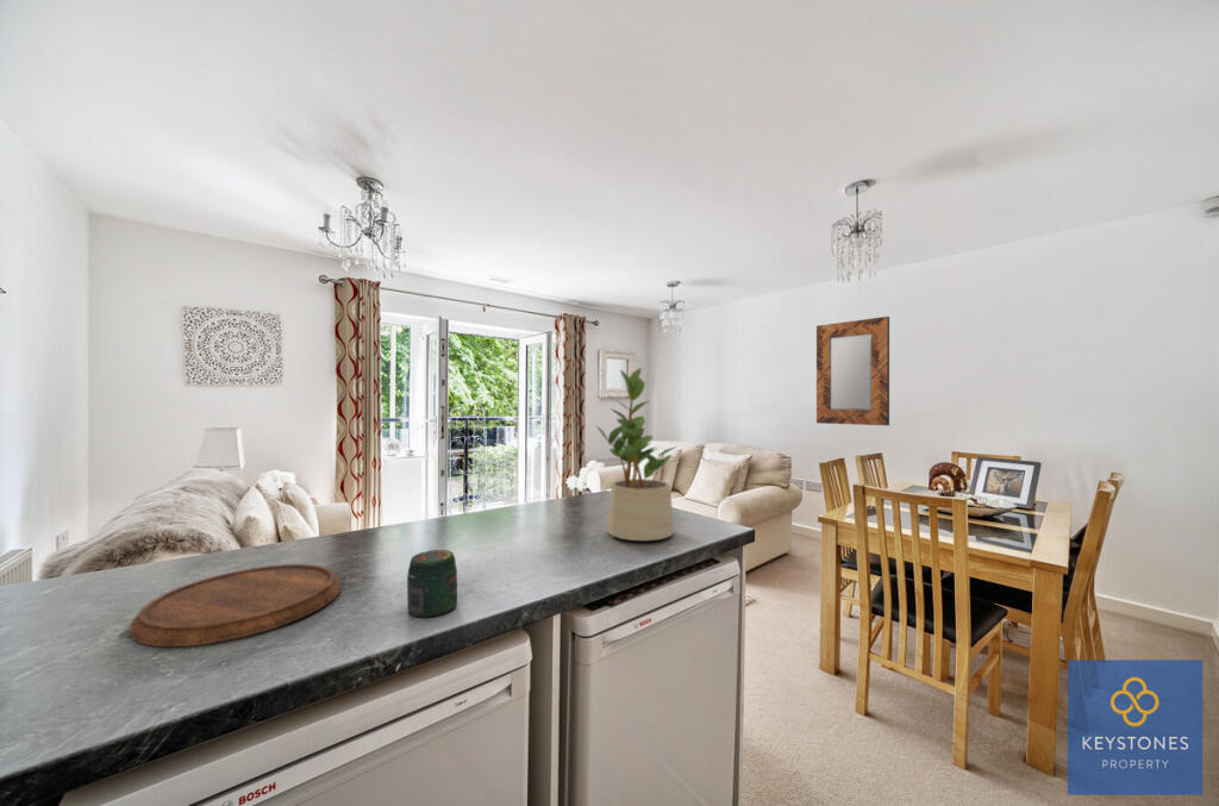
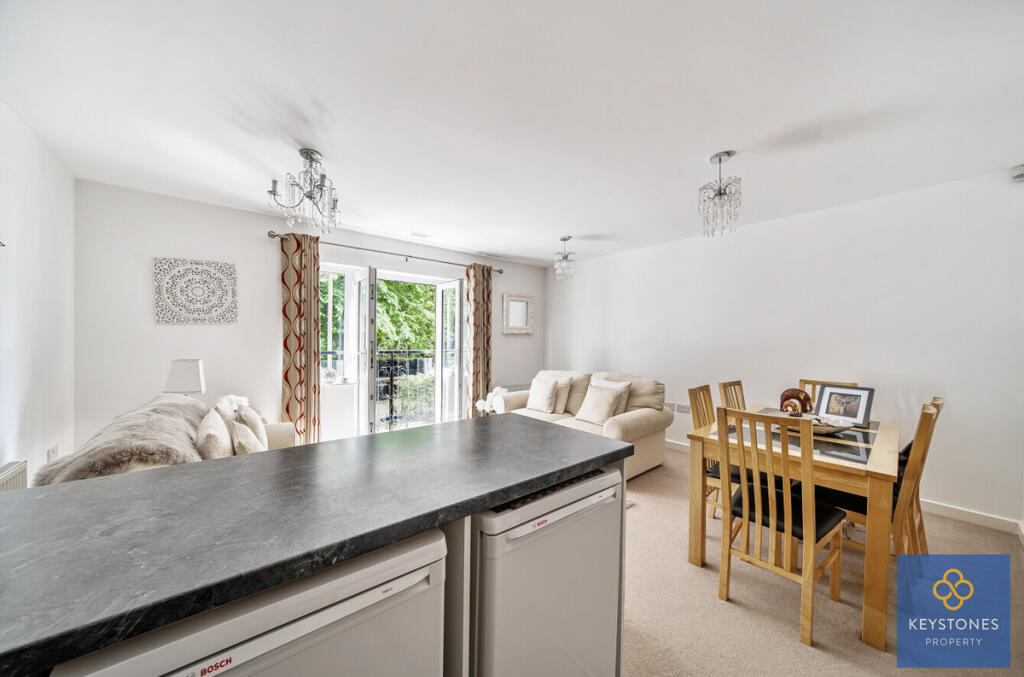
- jar [406,549,458,618]
- home mirror [815,315,890,426]
- cutting board [129,563,343,648]
- potted plant [595,367,679,542]
